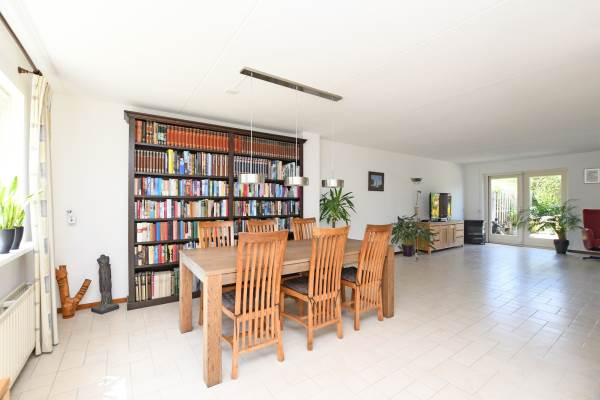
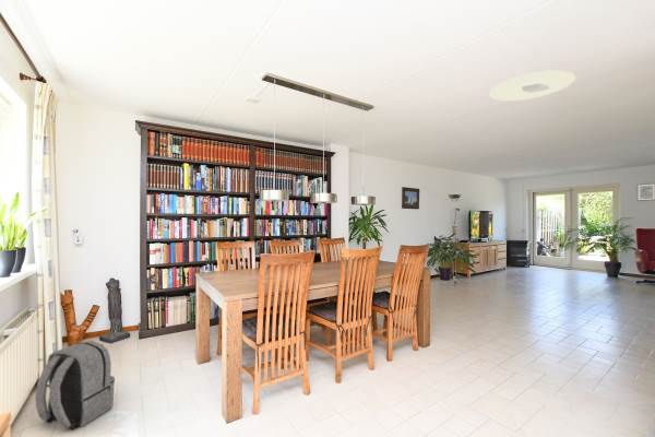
+ backpack [34,340,116,430]
+ ceiling light [488,69,577,103]
